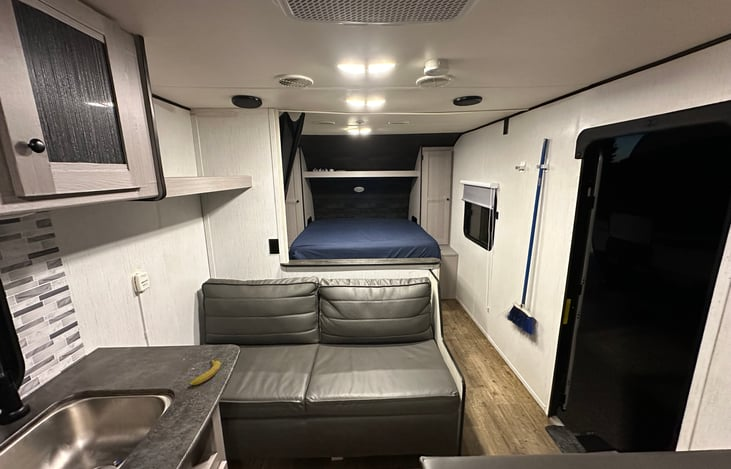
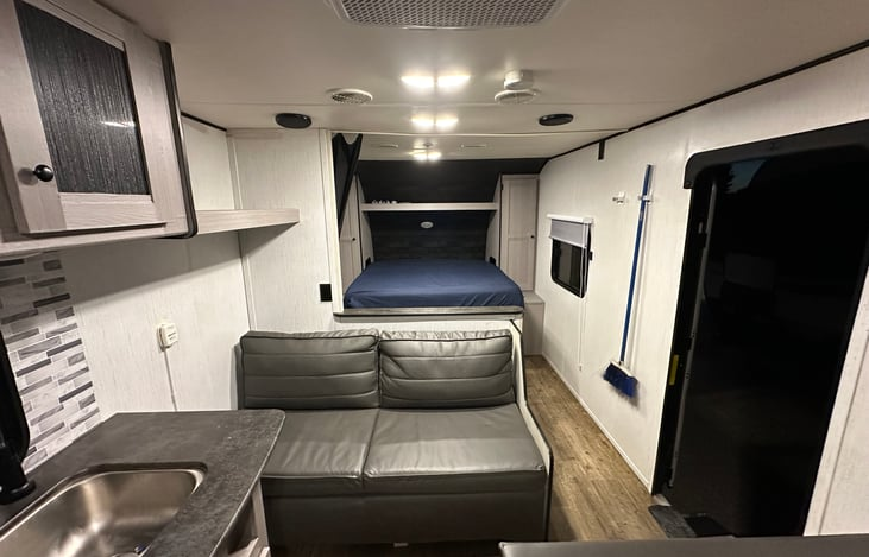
- banana [188,356,222,386]
